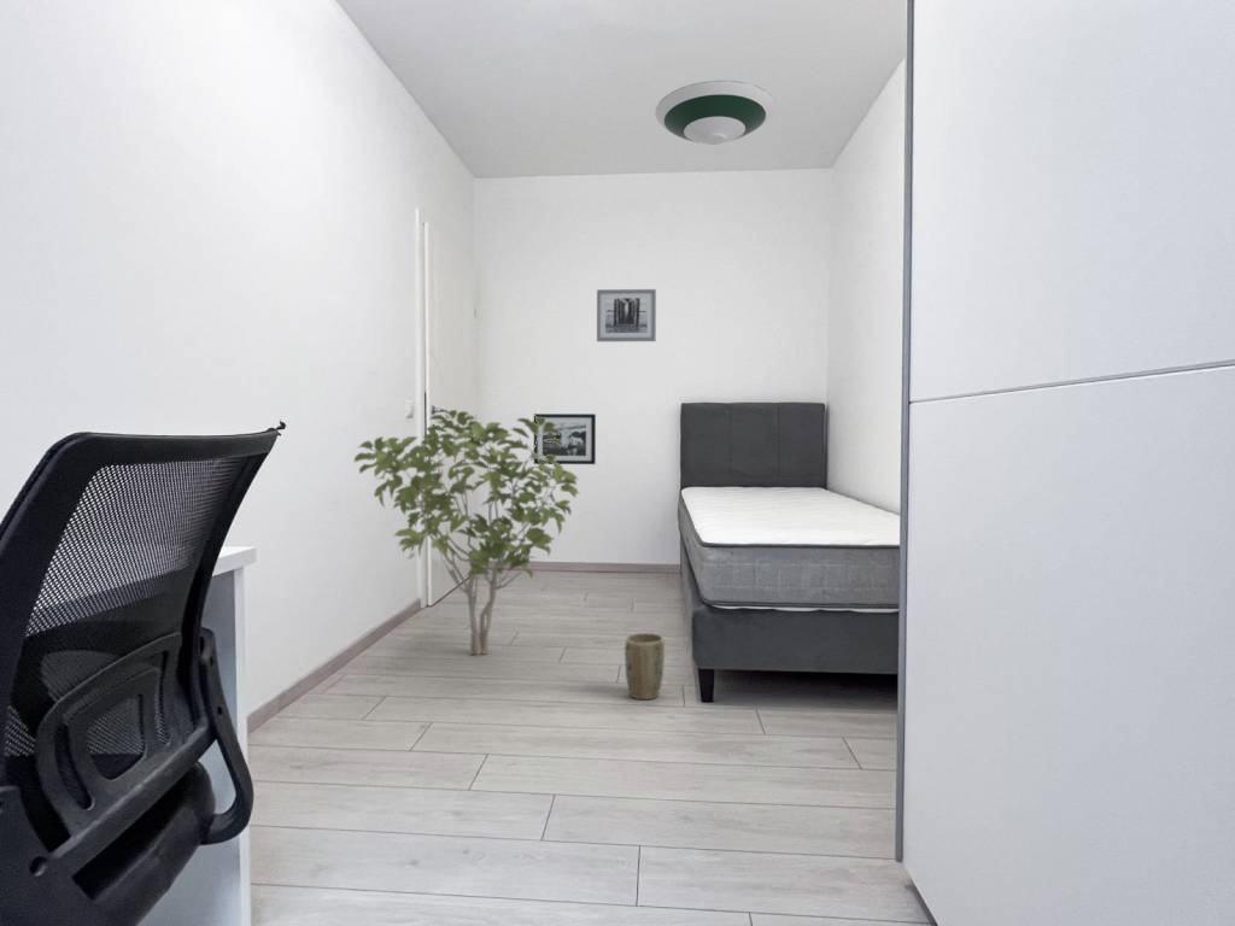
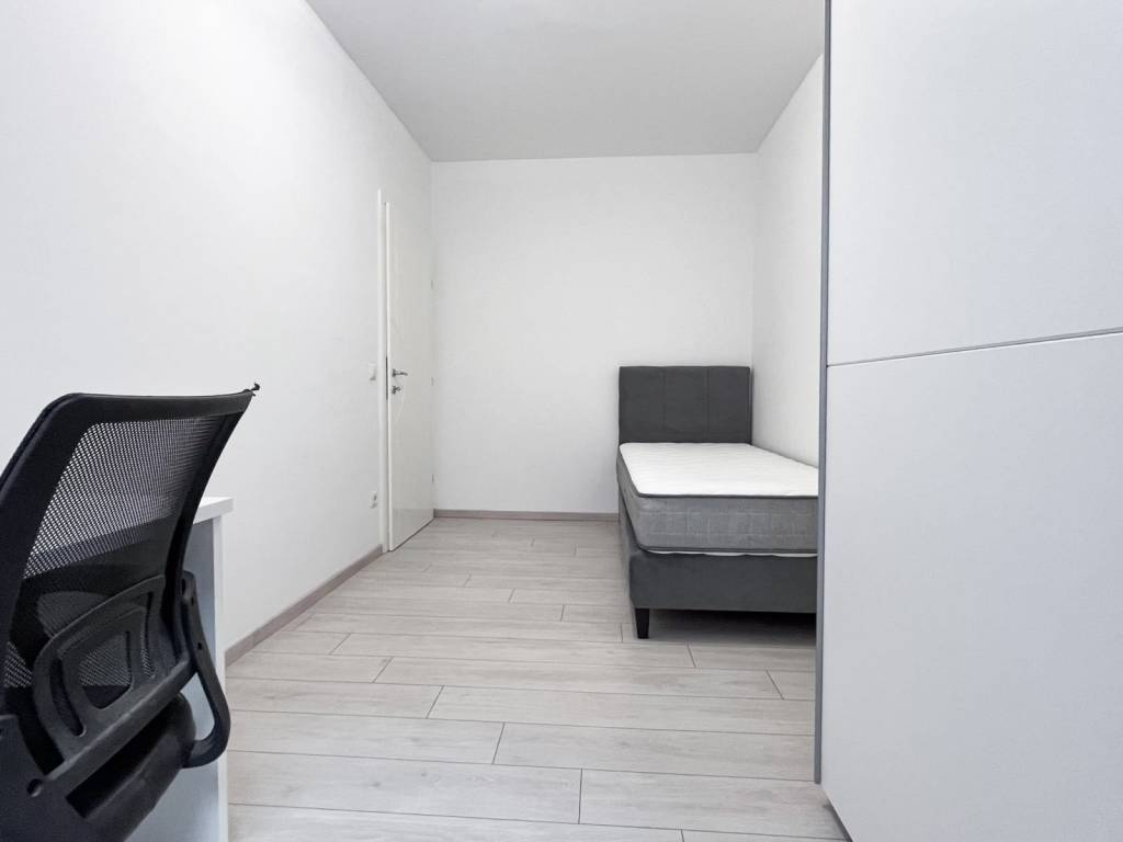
- picture frame [533,412,597,465]
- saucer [654,80,777,146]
- plant pot [624,632,666,701]
- wall art [596,288,657,342]
- shrub [353,409,580,656]
